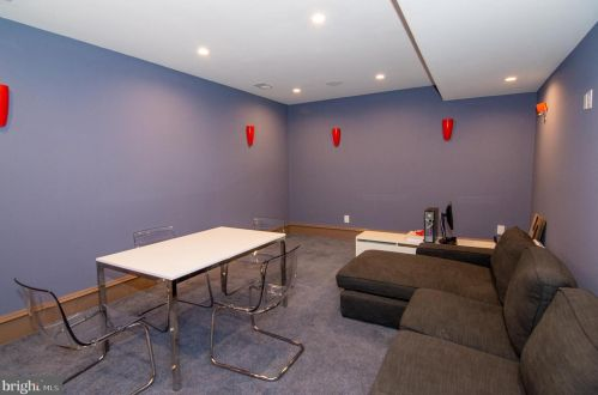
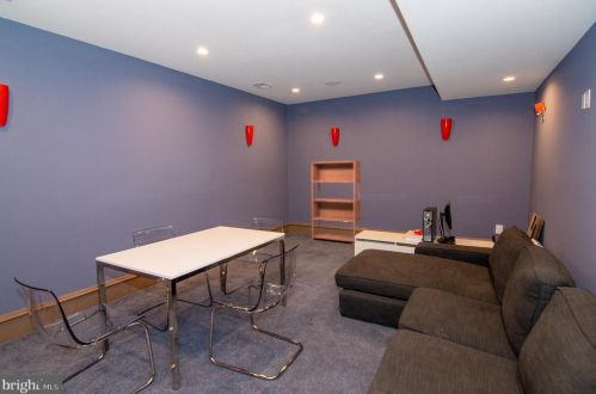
+ bookshelf [311,160,362,242]
